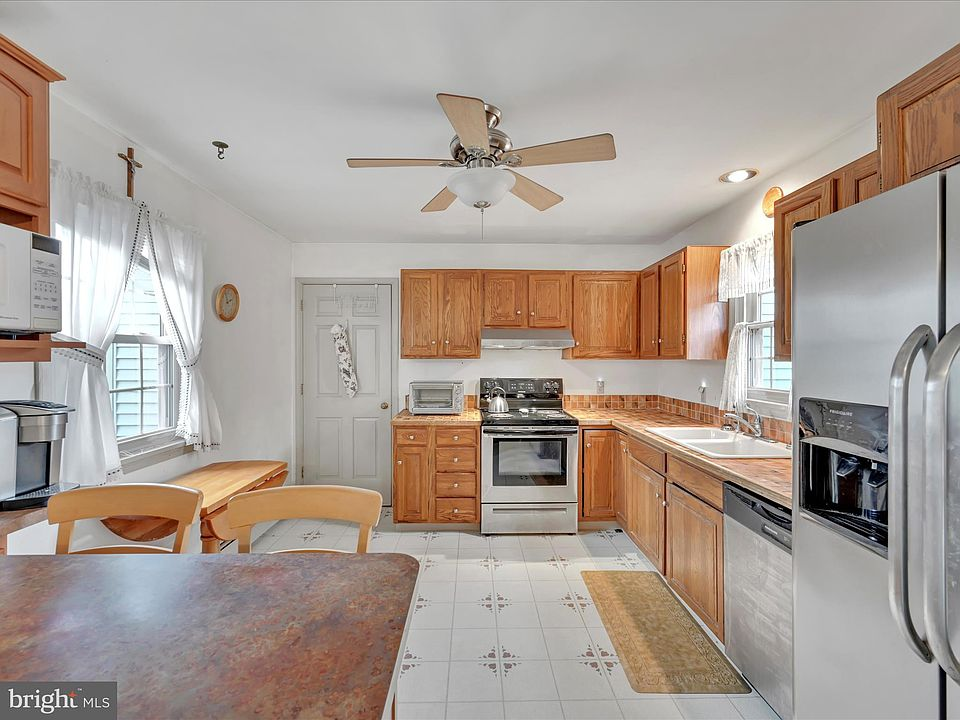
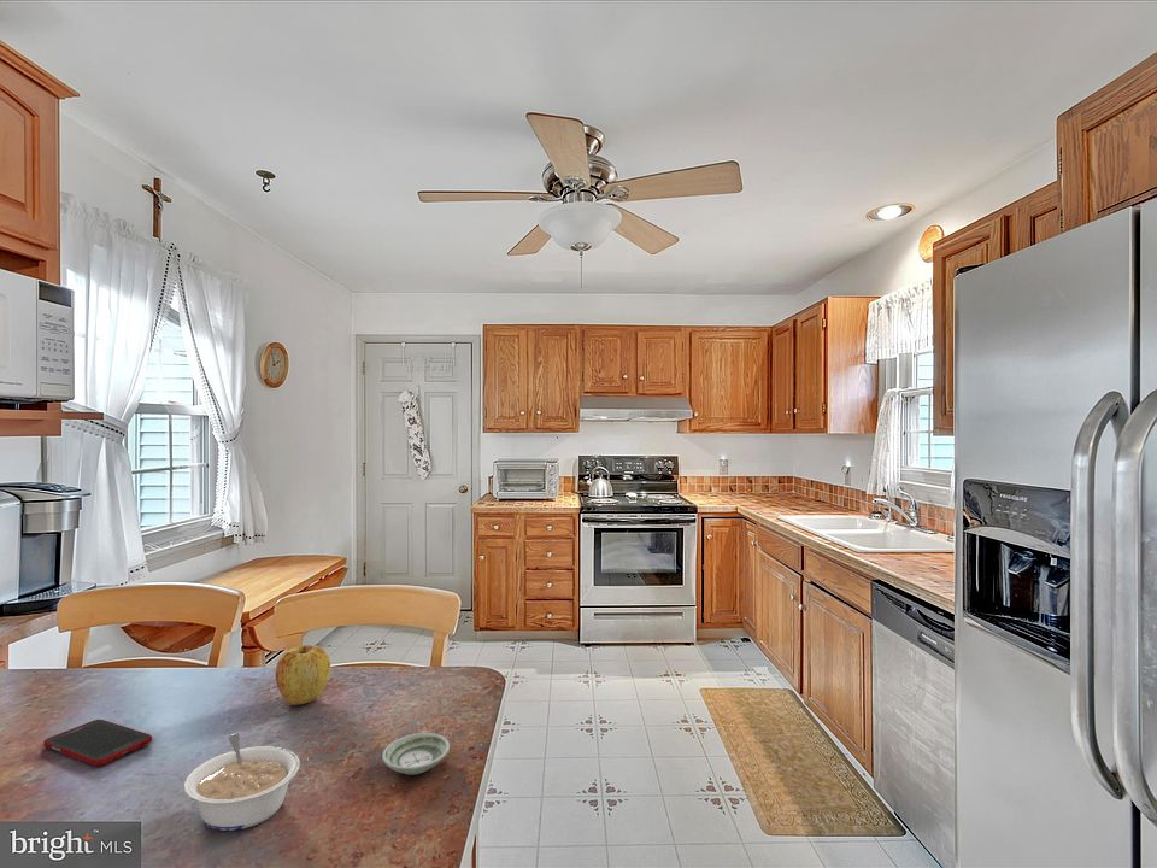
+ saucer [381,732,451,776]
+ cell phone [42,719,153,767]
+ apple [275,644,331,706]
+ legume [183,732,301,832]
